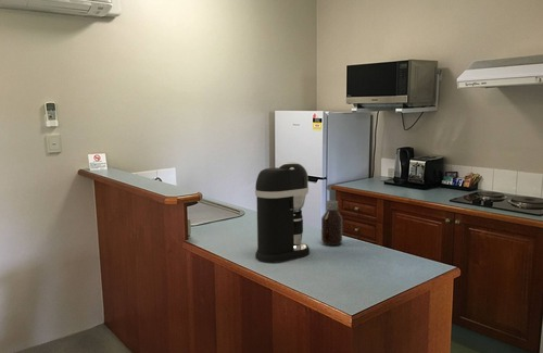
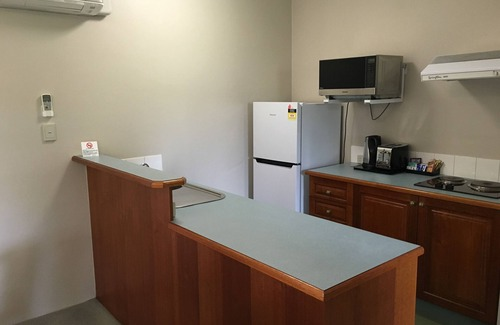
- bottle [320,199,343,247]
- coffee maker [254,162,311,263]
